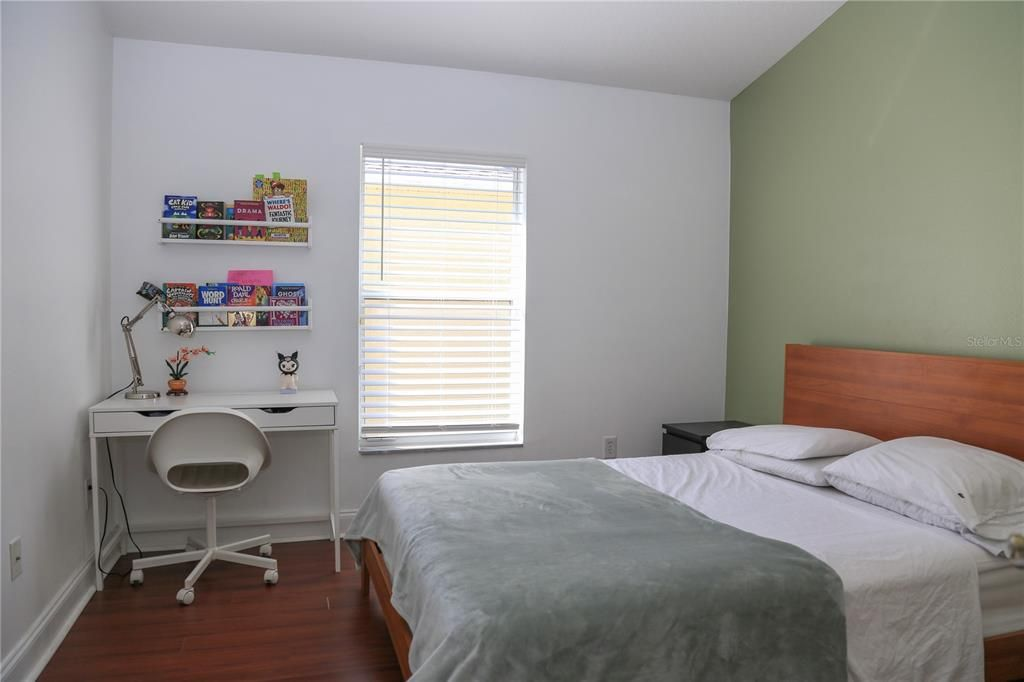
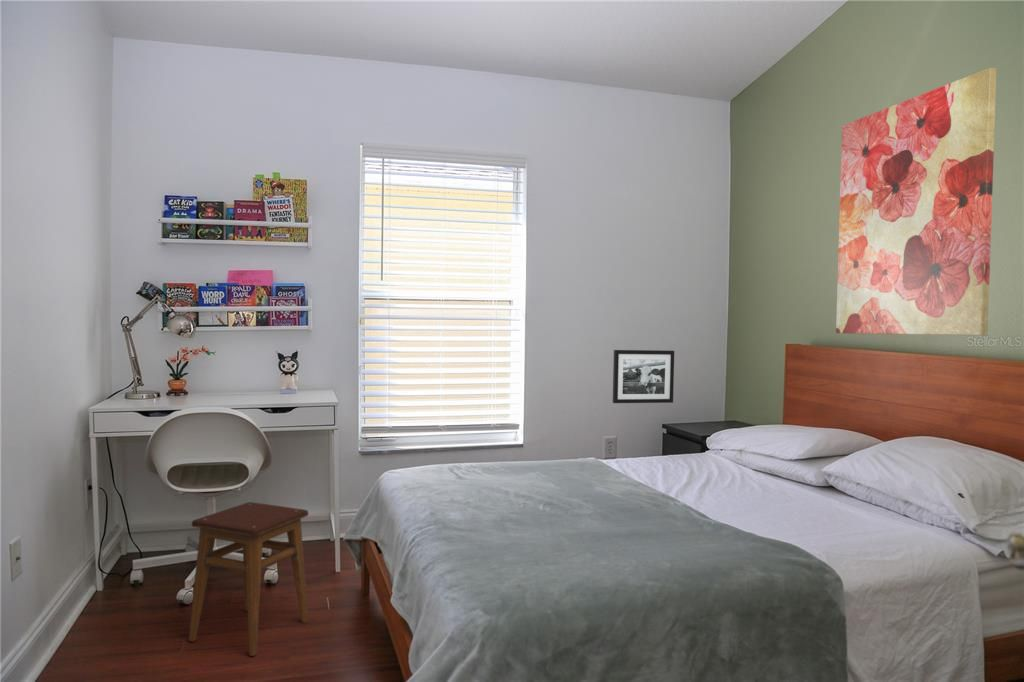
+ stool [188,501,309,657]
+ wall art [835,67,998,337]
+ picture frame [612,349,675,404]
